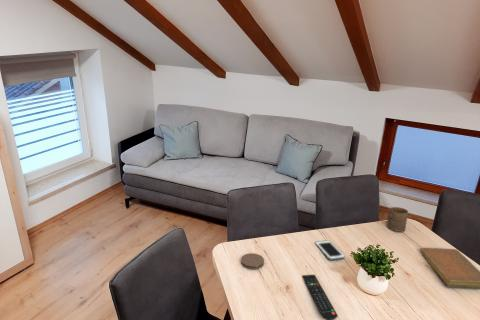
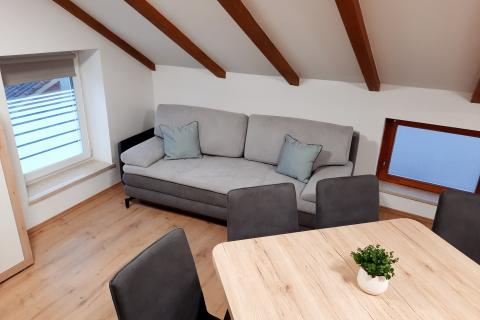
- coaster [240,253,265,270]
- cell phone [314,239,346,261]
- remote control [301,274,339,320]
- notebook [420,247,480,289]
- cup [386,206,409,233]
